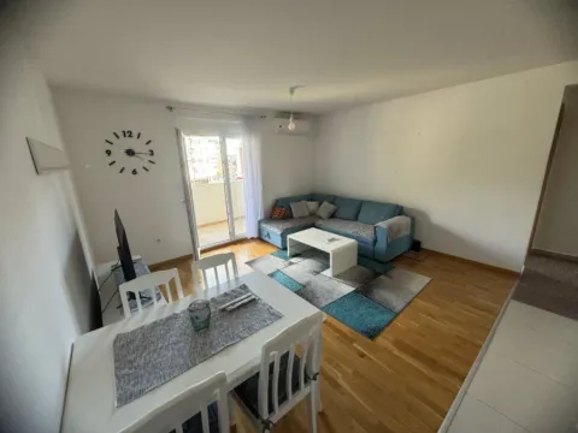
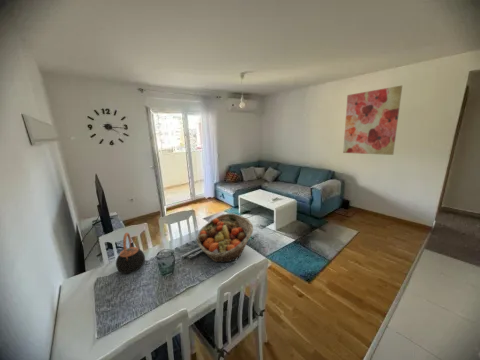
+ wall art [342,85,403,156]
+ fruit basket [196,213,254,264]
+ teapot [115,232,146,274]
